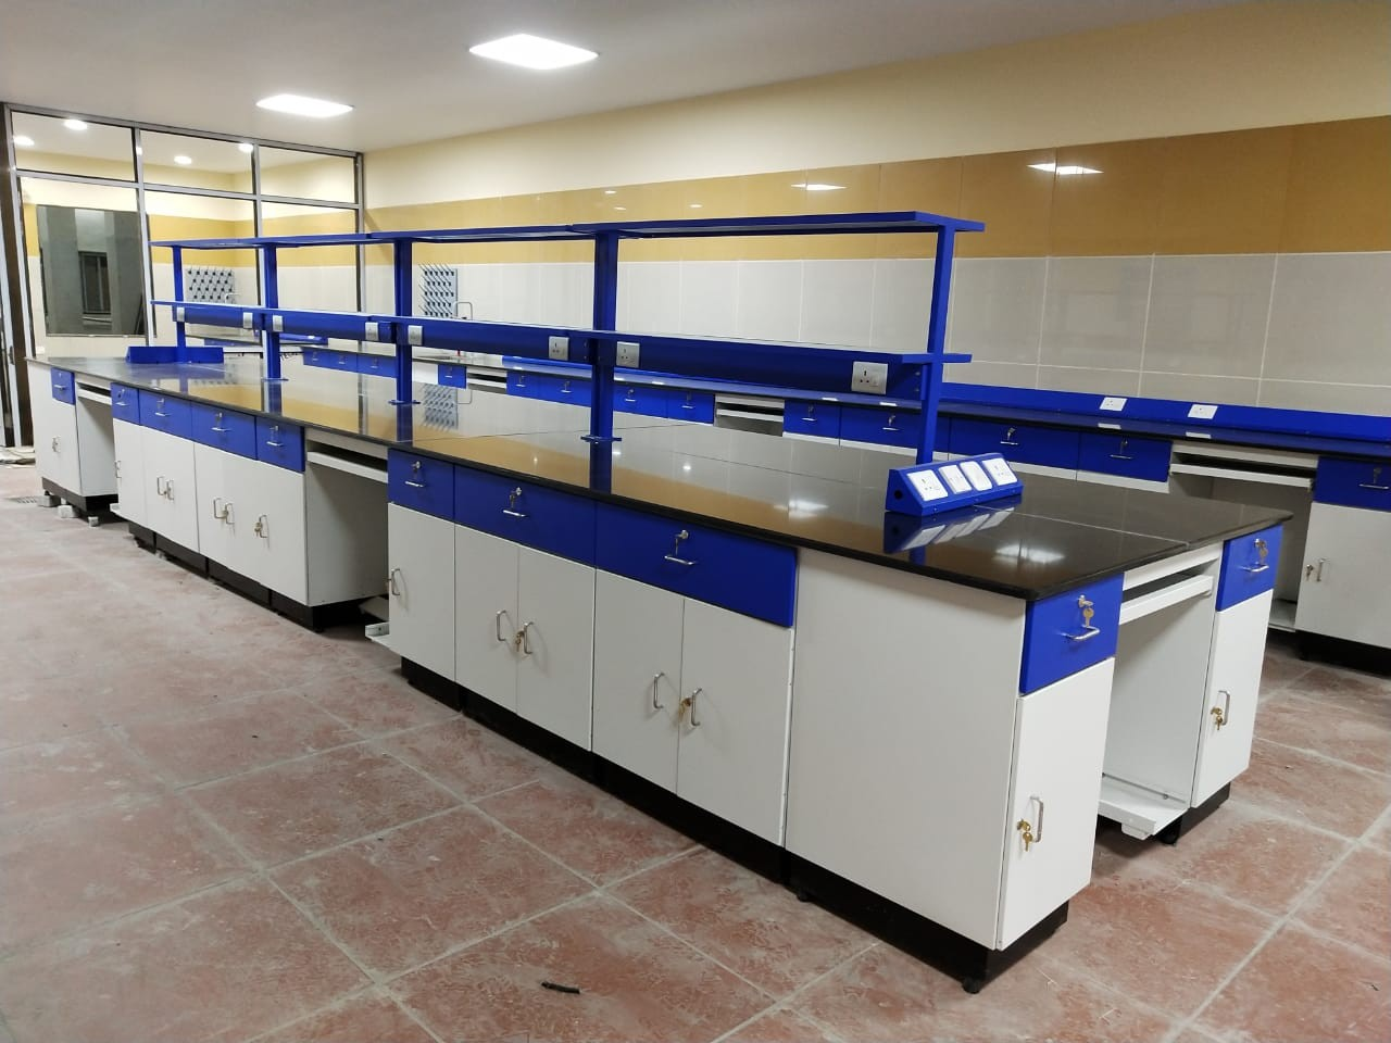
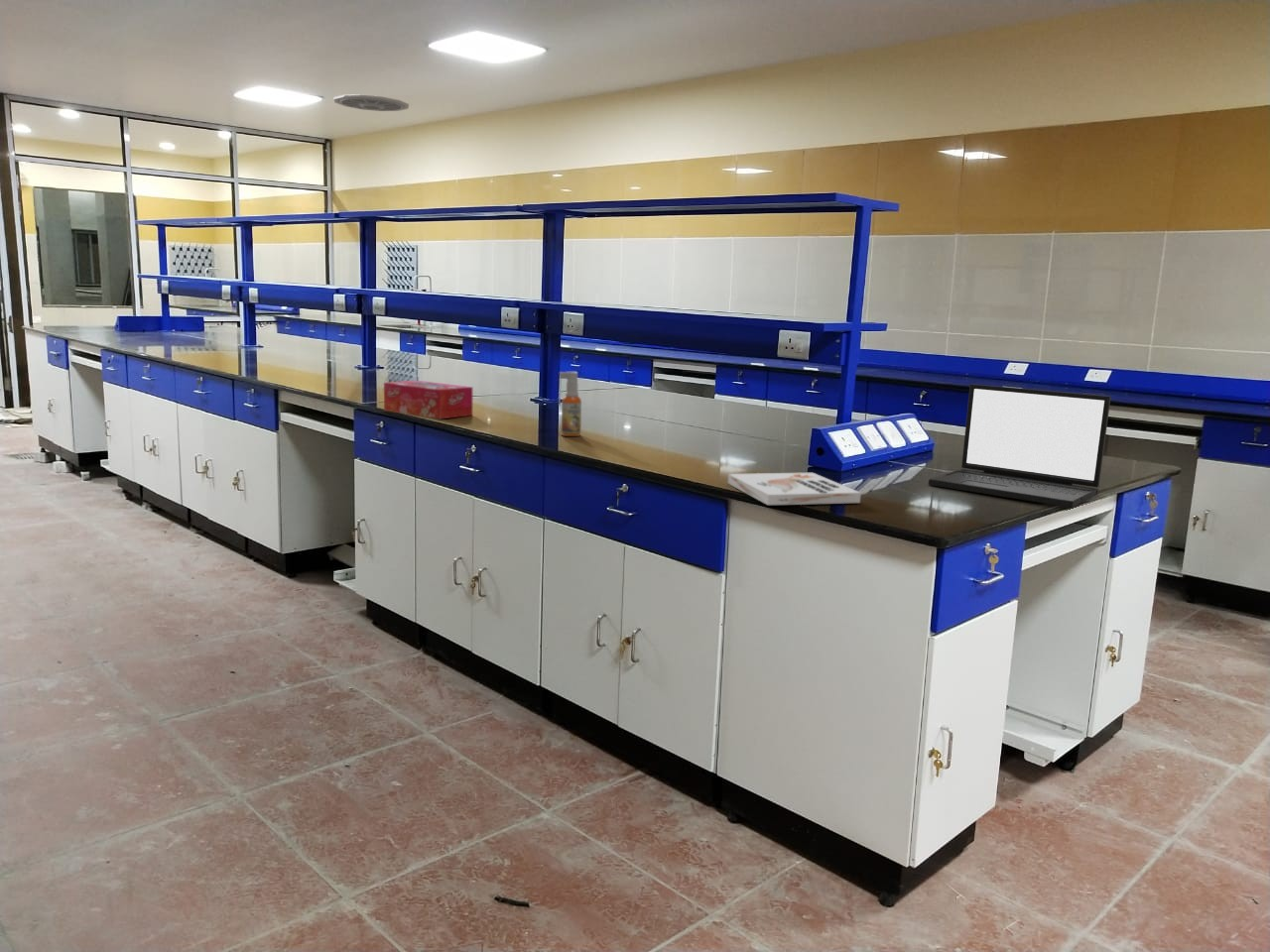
+ spray bottle [558,371,582,437]
+ book [726,472,862,506]
+ tissue box [383,380,473,419]
+ ceiling vent [332,94,410,112]
+ laptop [928,383,1112,509]
